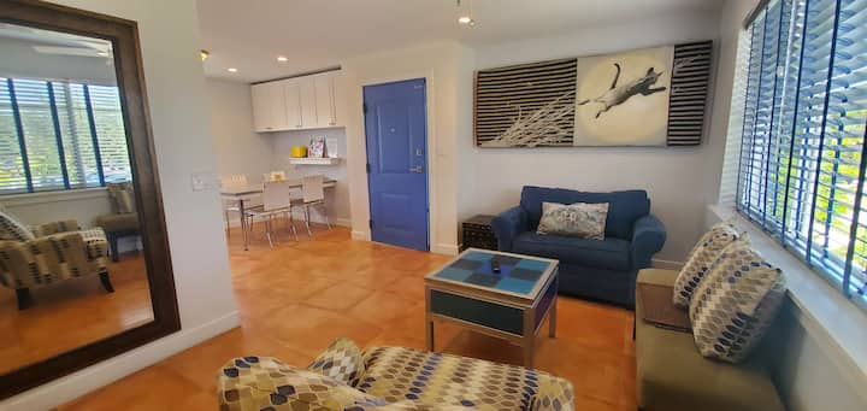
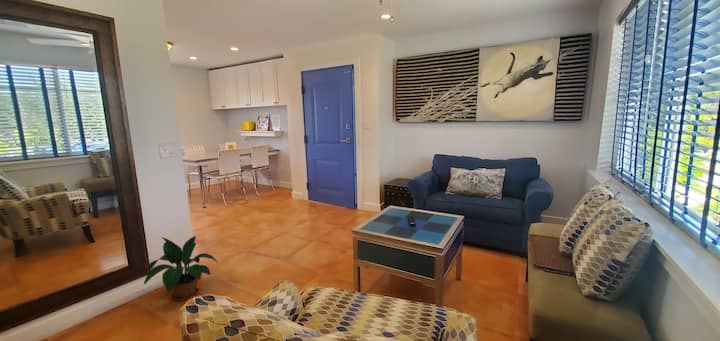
+ potted plant [143,235,219,302]
